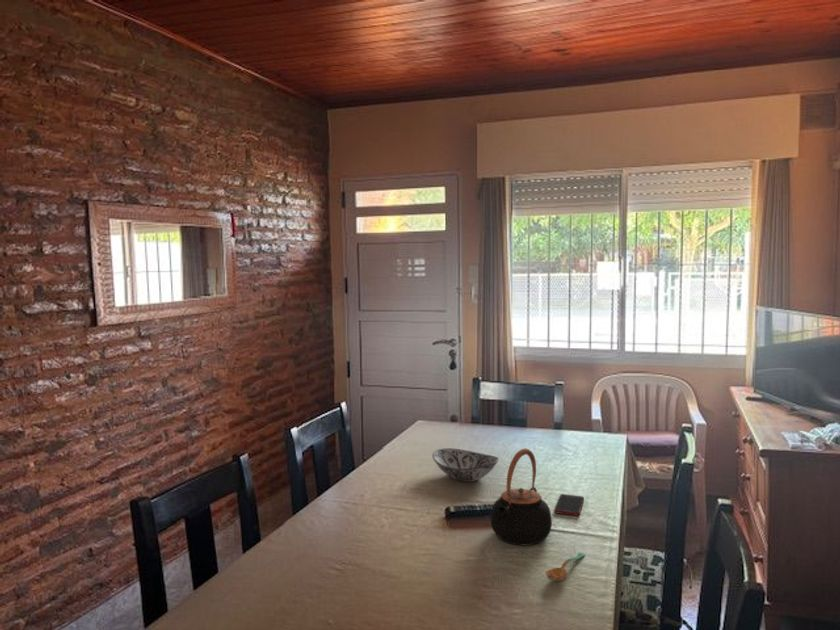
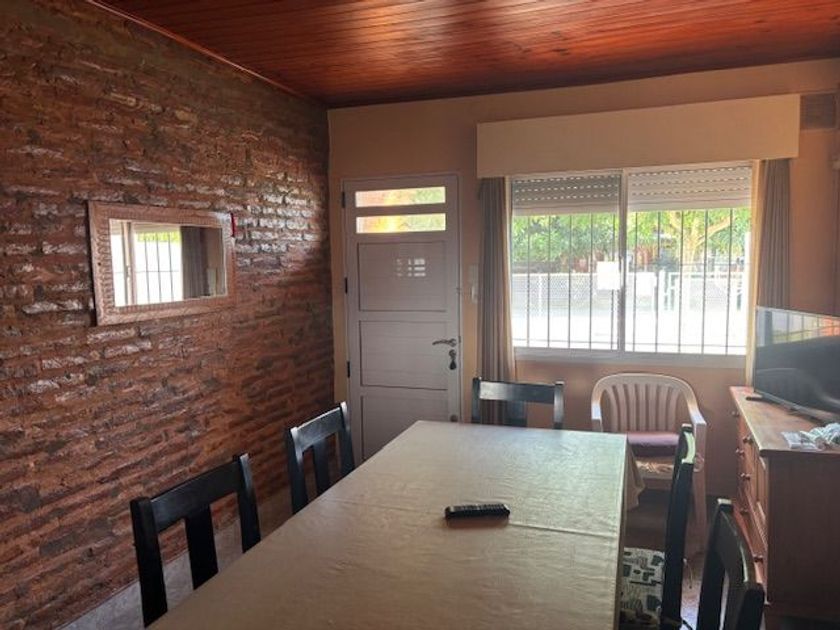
- cell phone [553,493,585,517]
- soupspoon [545,552,586,582]
- teapot [490,448,553,546]
- decorative bowl [431,447,500,483]
